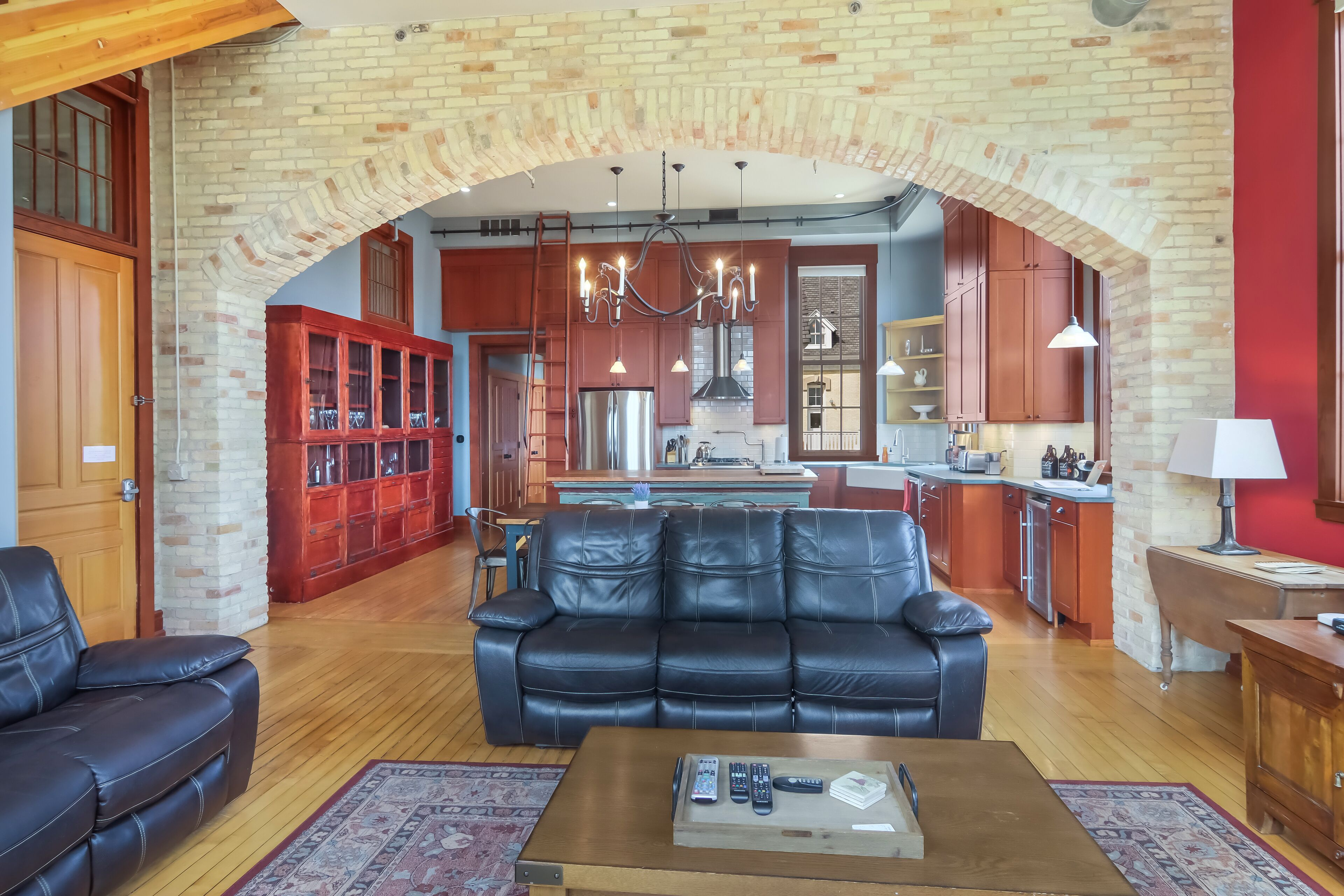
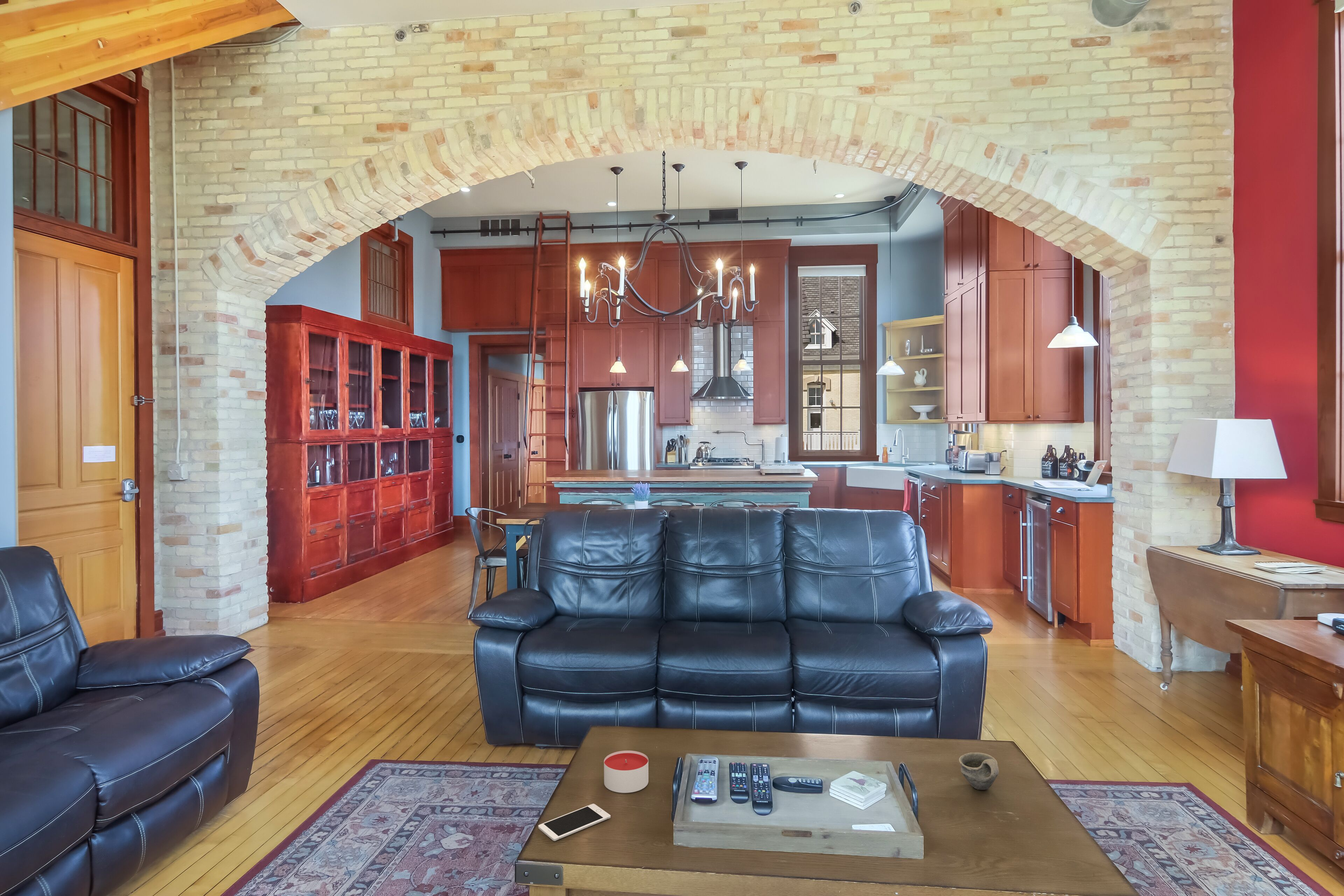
+ cell phone [538,803,611,841]
+ cup [959,752,999,790]
+ candle [604,750,649,793]
